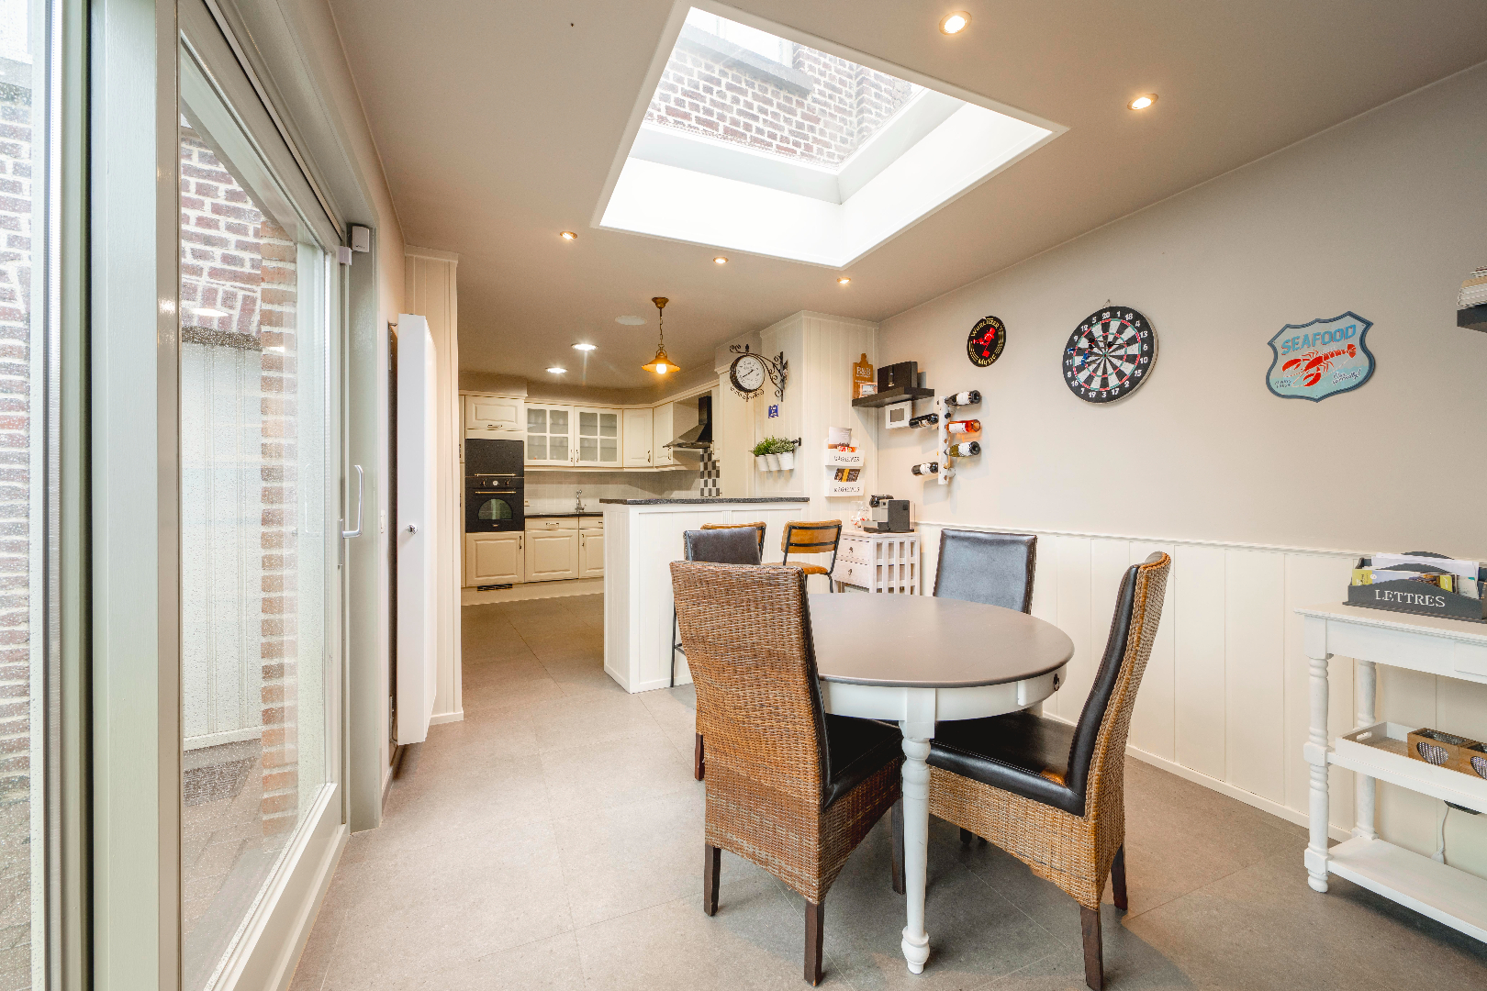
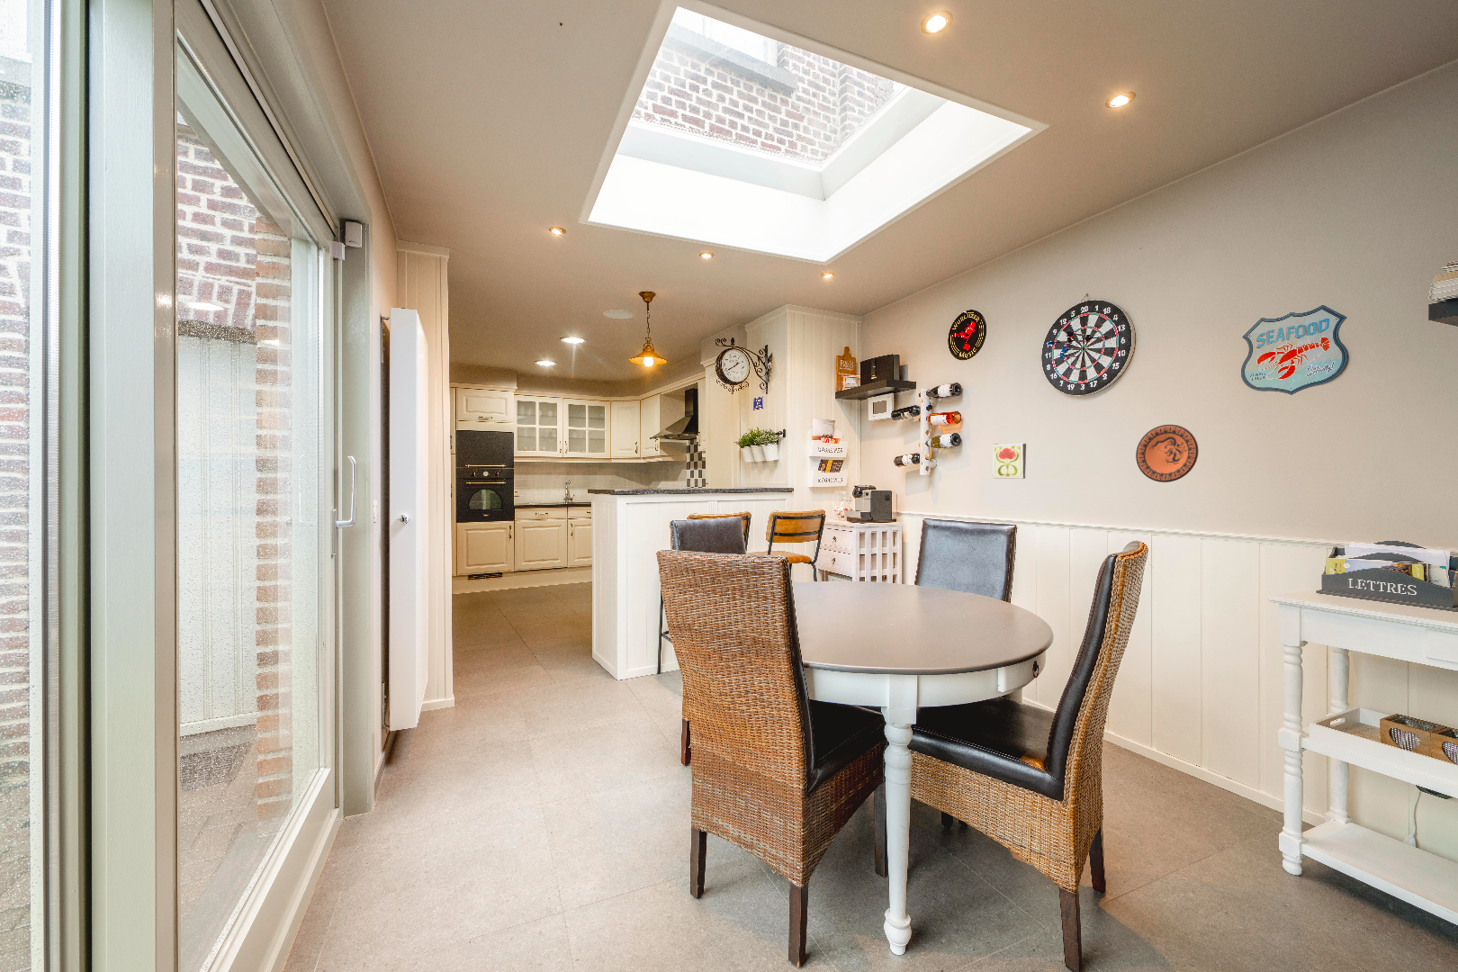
+ decorative plate [1135,424,1200,484]
+ decorative tile [992,443,1027,479]
